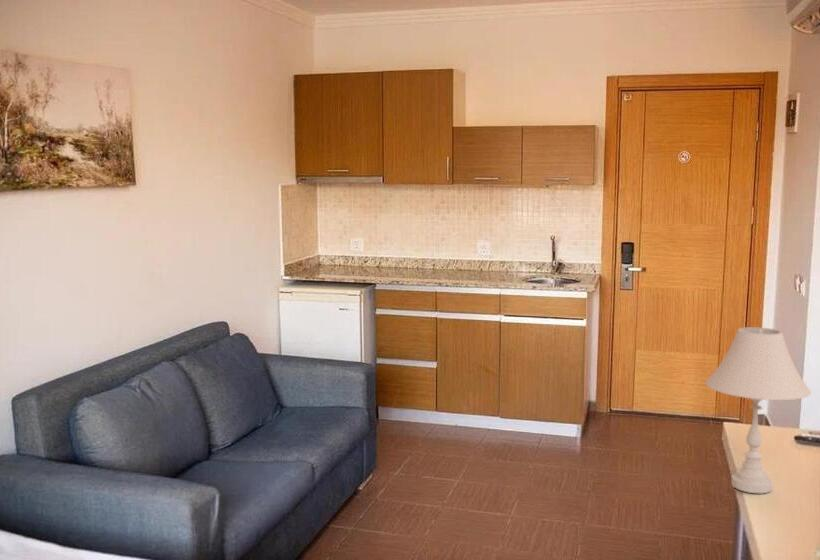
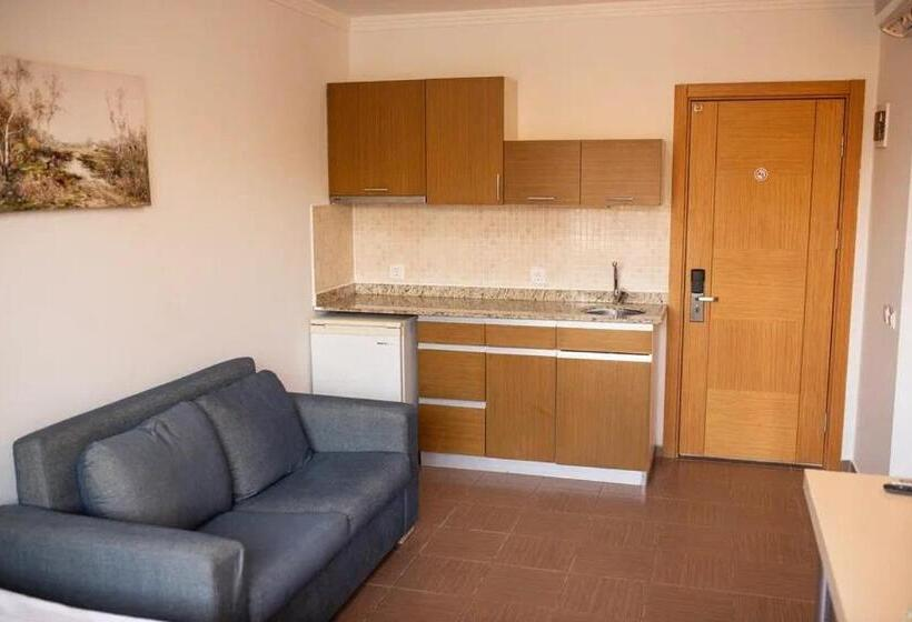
- table lamp [705,326,812,494]
